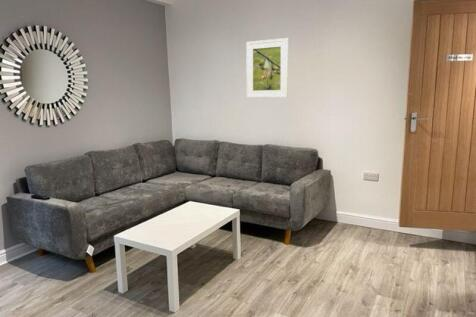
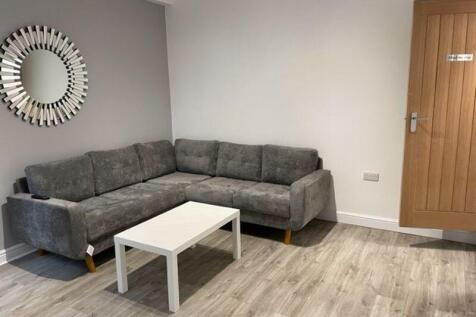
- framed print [245,37,289,99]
